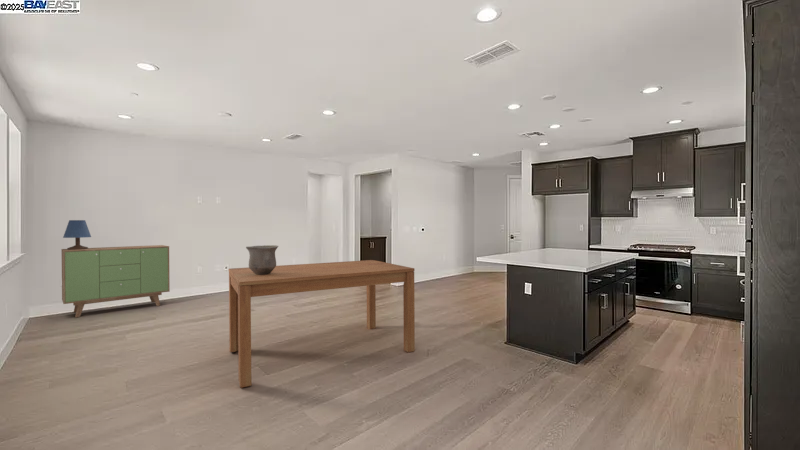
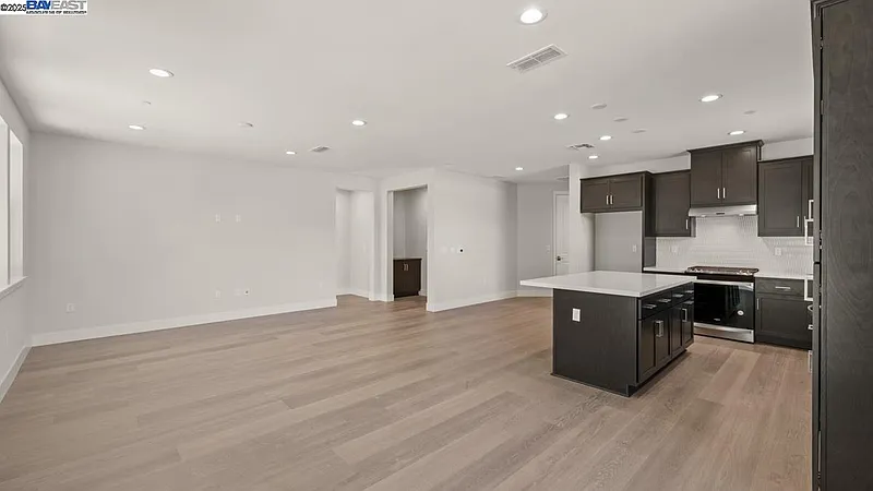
- sideboard [60,244,171,318]
- dining table [228,259,416,389]
- table lamp [62,219,92,250]
- ceramic pot [245,244,279,275]
